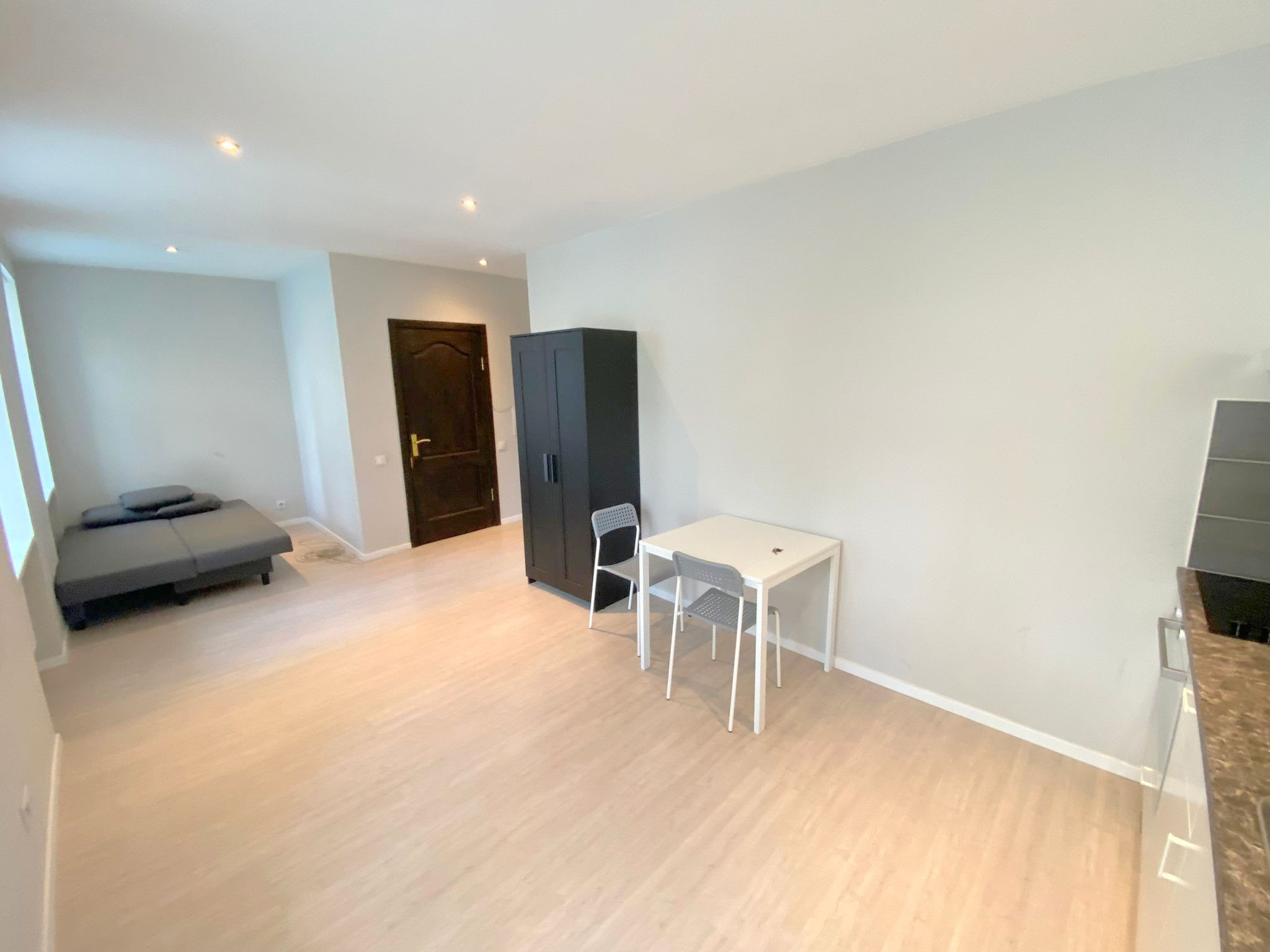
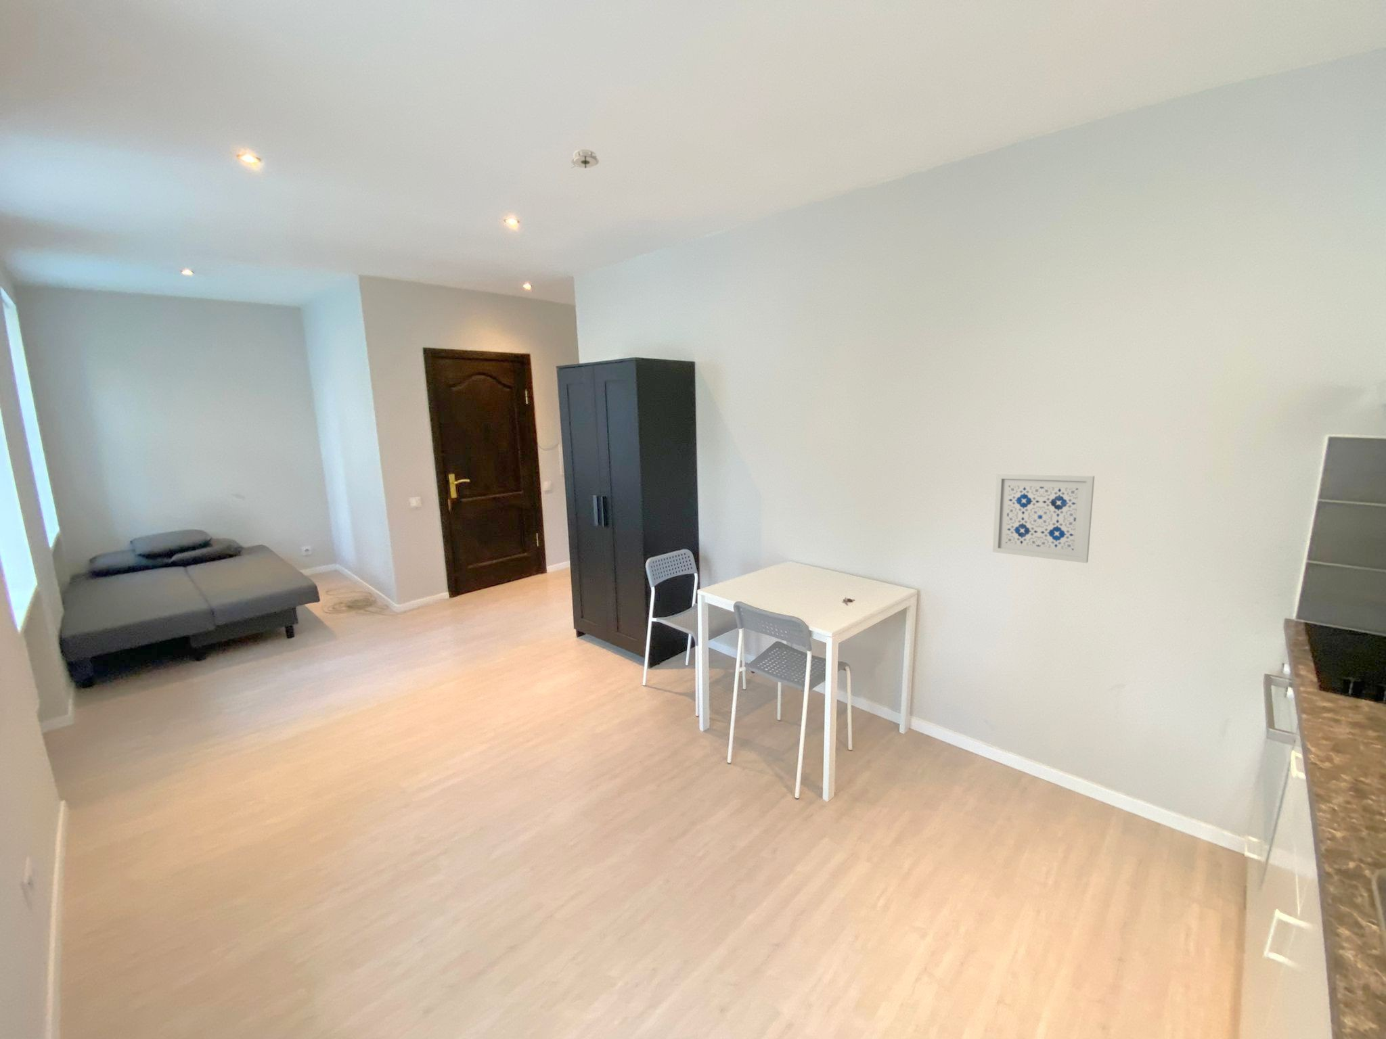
+ smoke detector [570,148,599,169]
+ wall art [992,473,1095,563]
